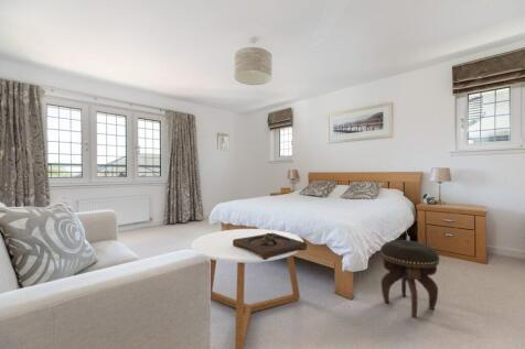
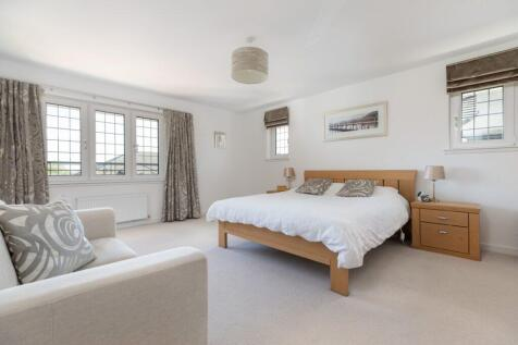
- footstool [379,239,440,318]
- wooden tray [233,232,308,260]
- coffee table [191,228,304,349]
